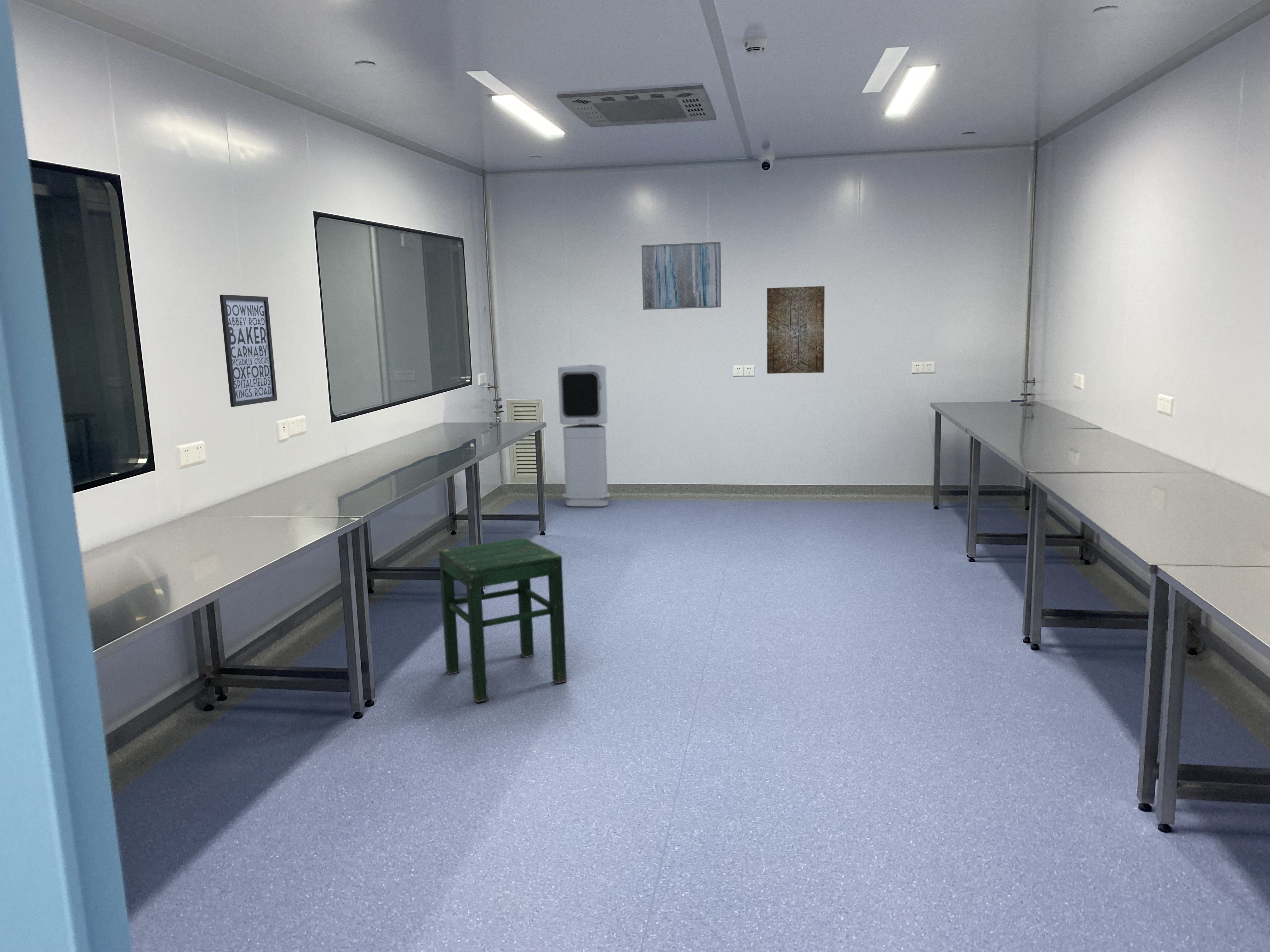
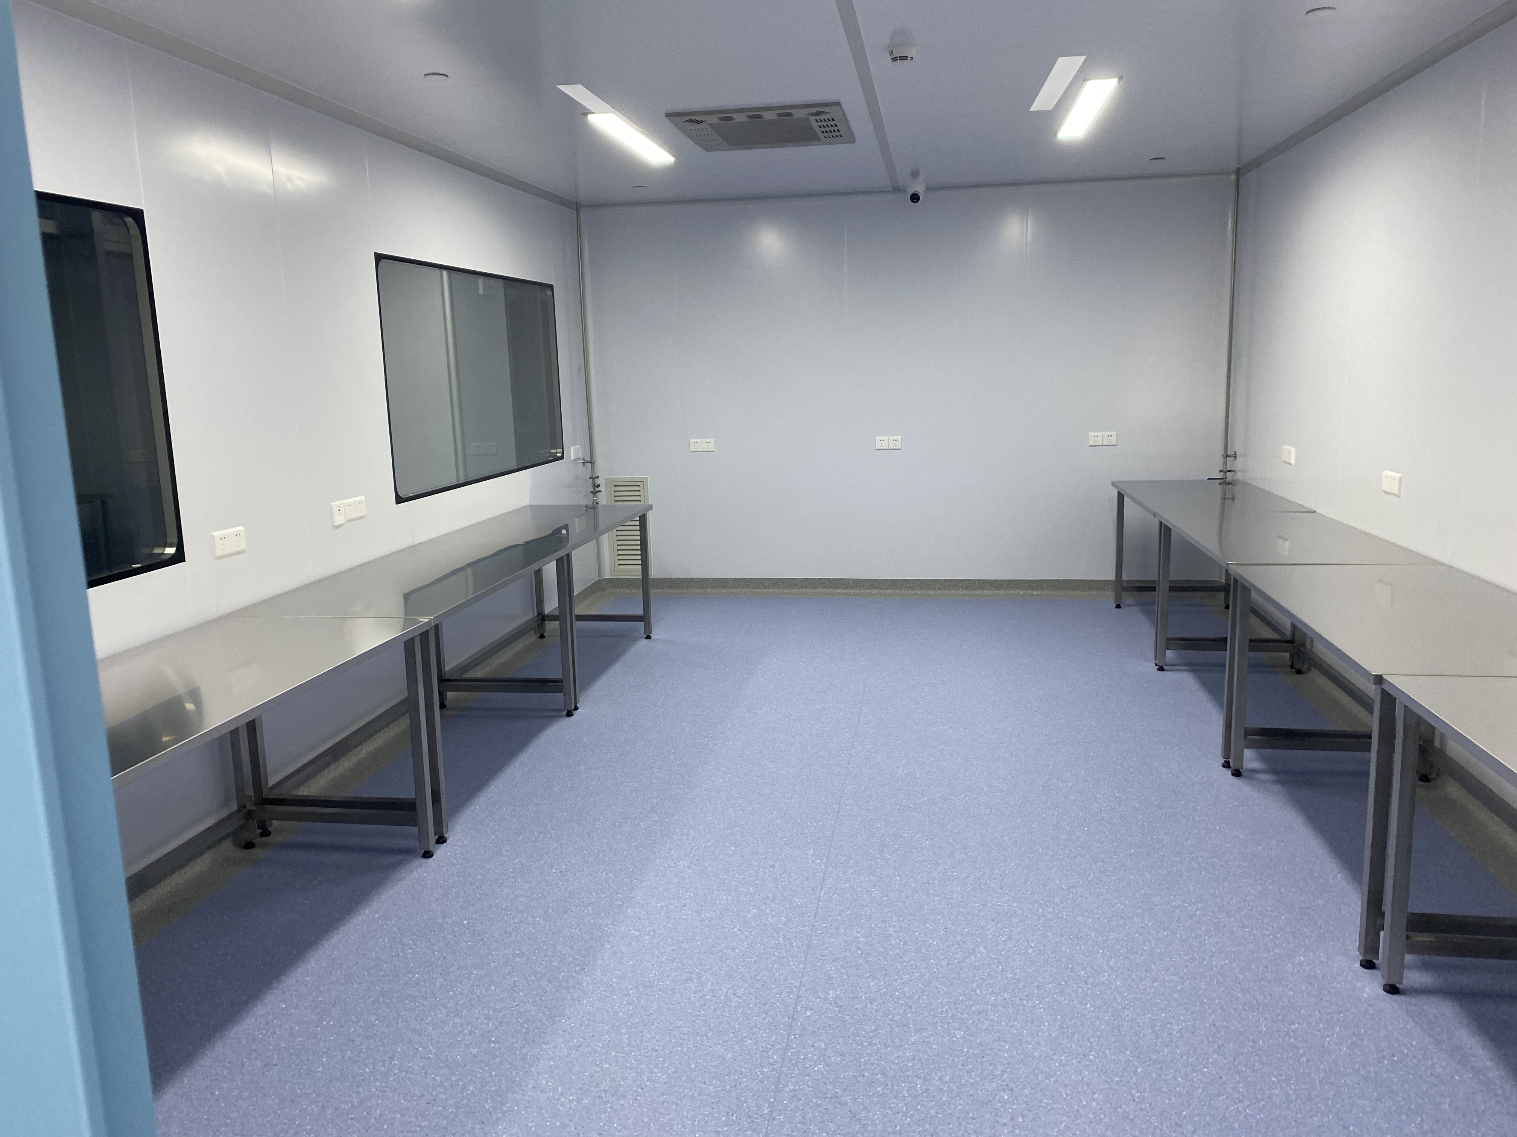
- wall art [641,241,722,310]
- air purifier [558,364,611,507]
- stool [438,538,567,703]
- wall art [767,286,825,374]
- wall art [219,294,277,407]
